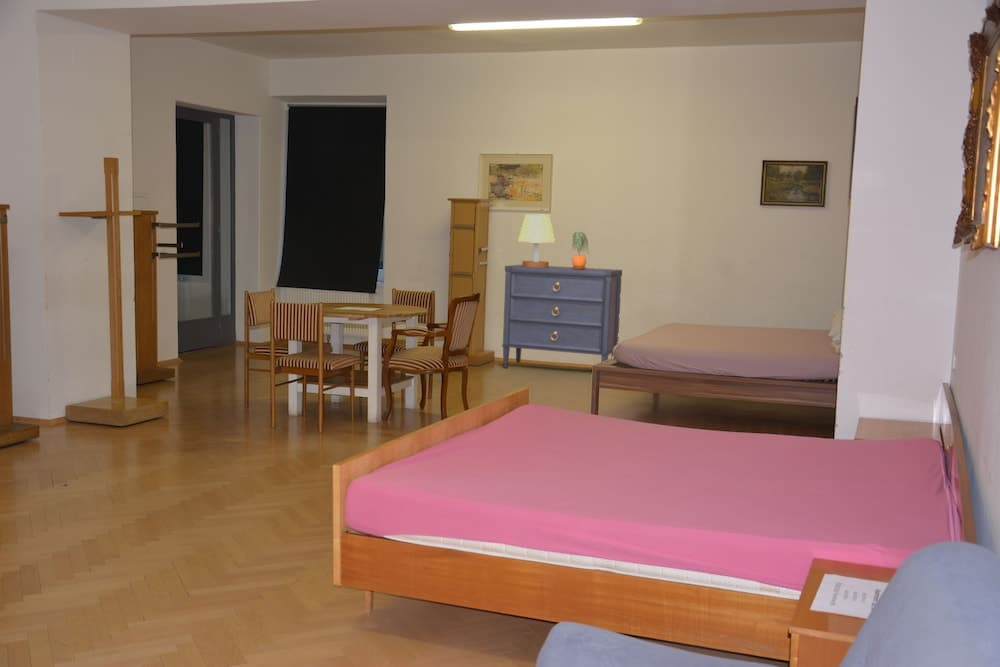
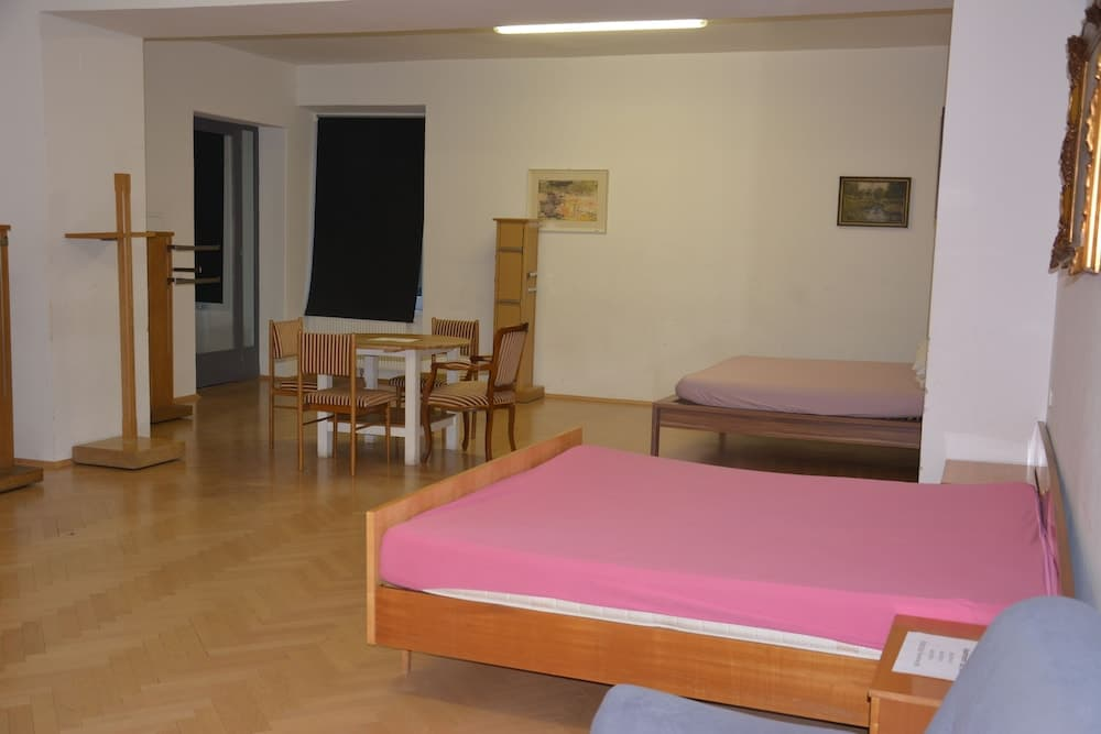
- potted plant [571,231,590,270]
- dresser [501,264,623,369]
- table lamp [517,213,556,268]
